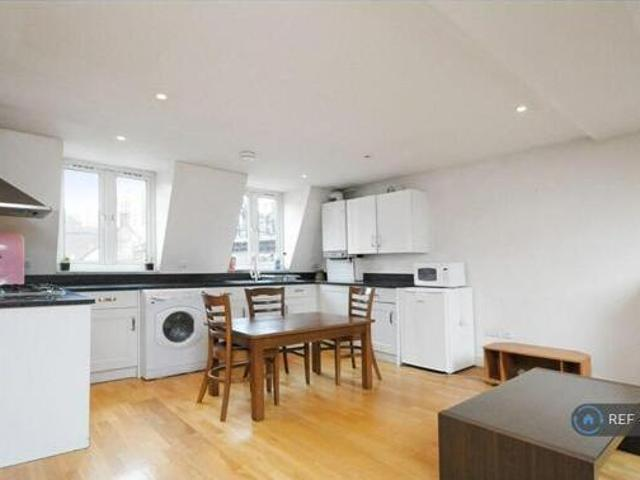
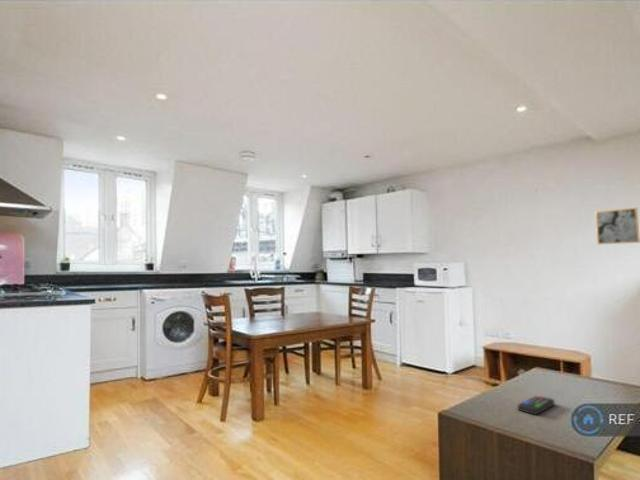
+ wall art [594,206,640,245]
+ remote control [517,395,556,416]
